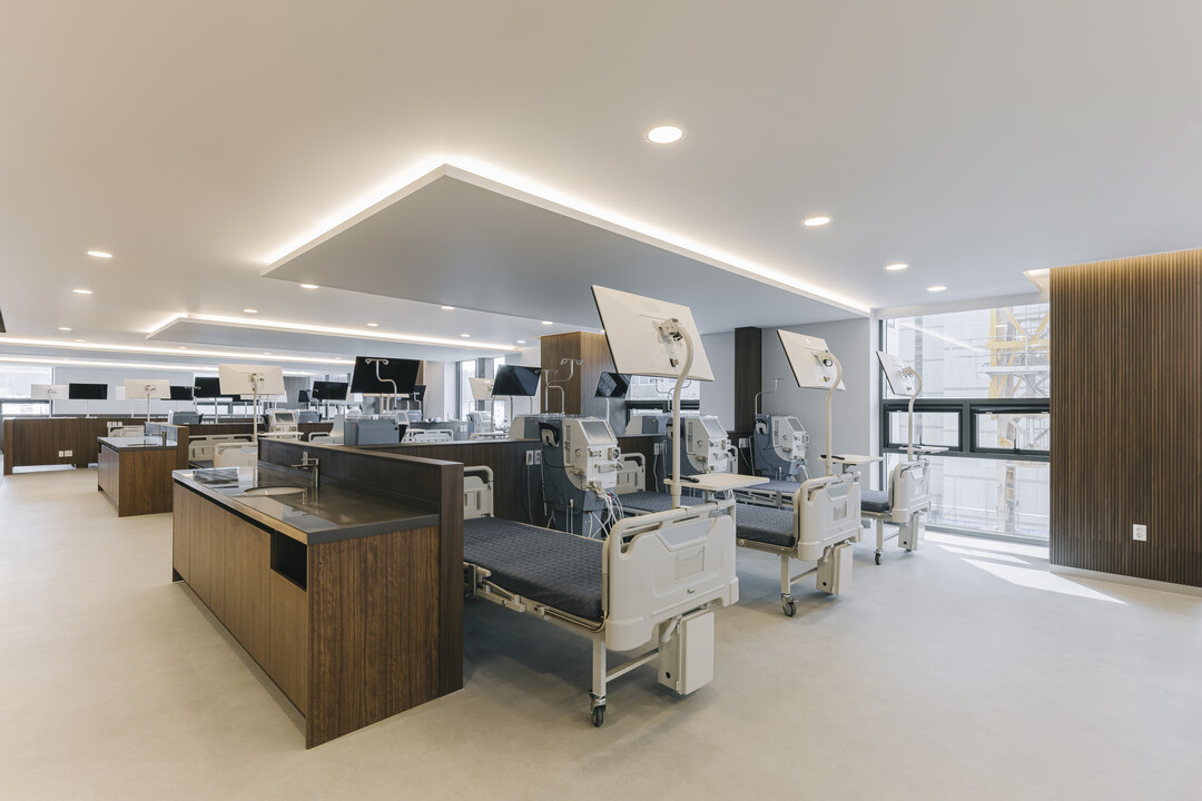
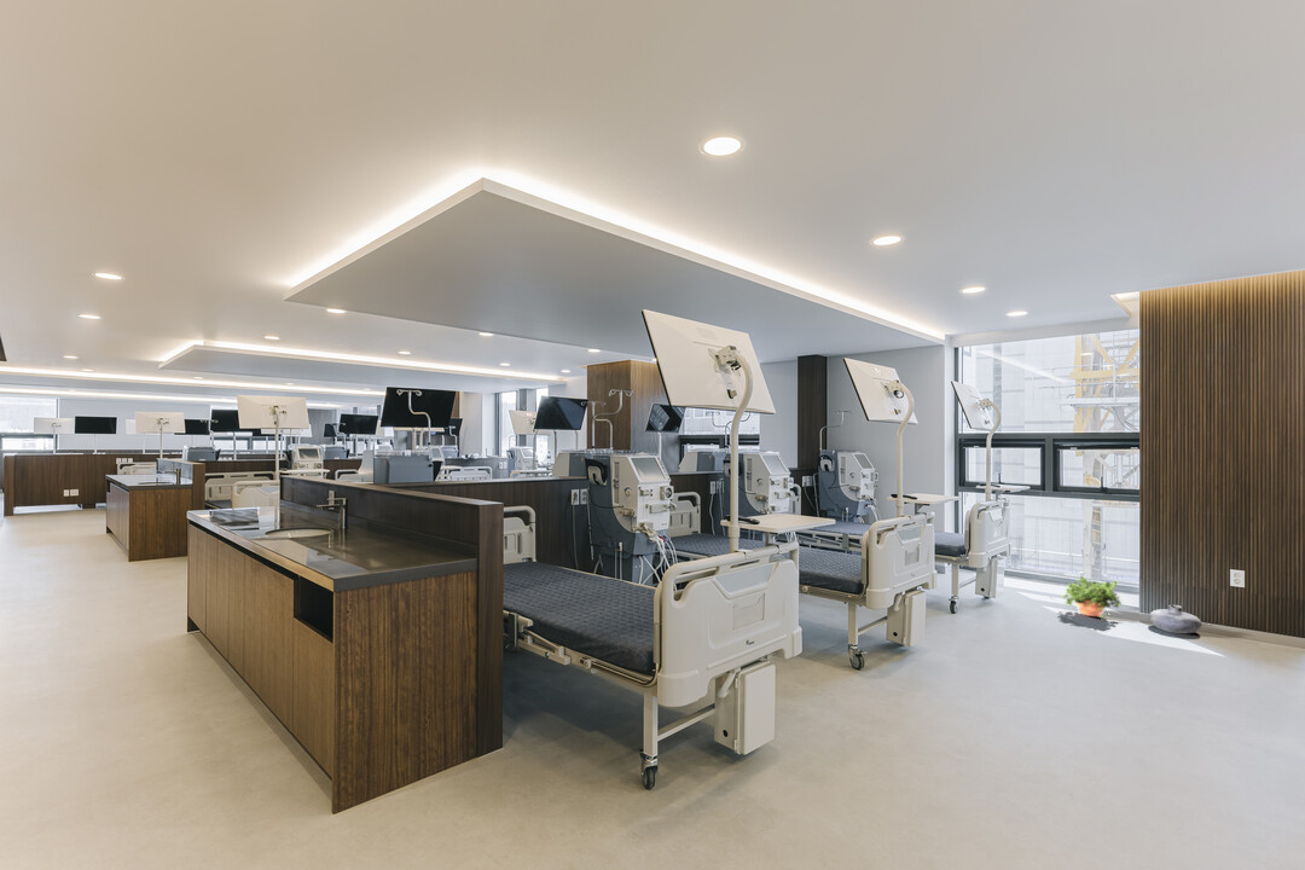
+ potted plant [1060,575,1123,621]
+ vase [1148,604,1202,634]
